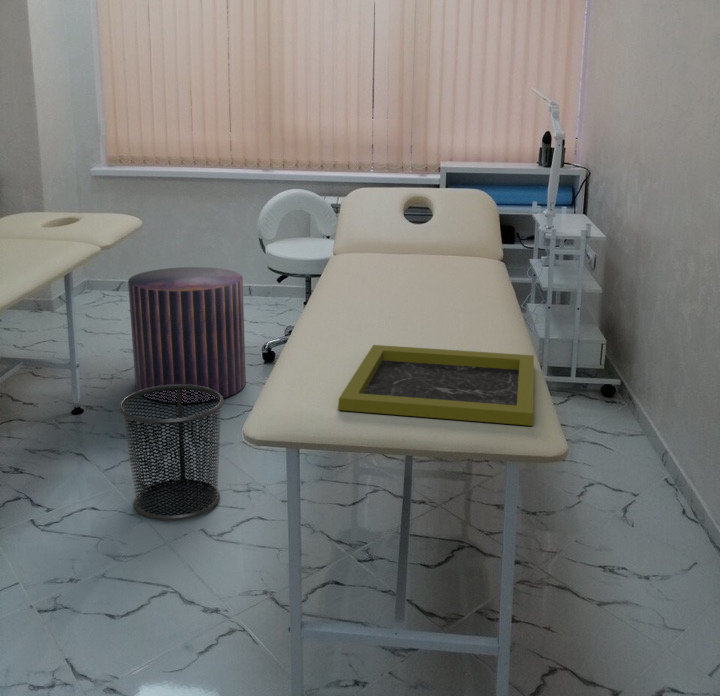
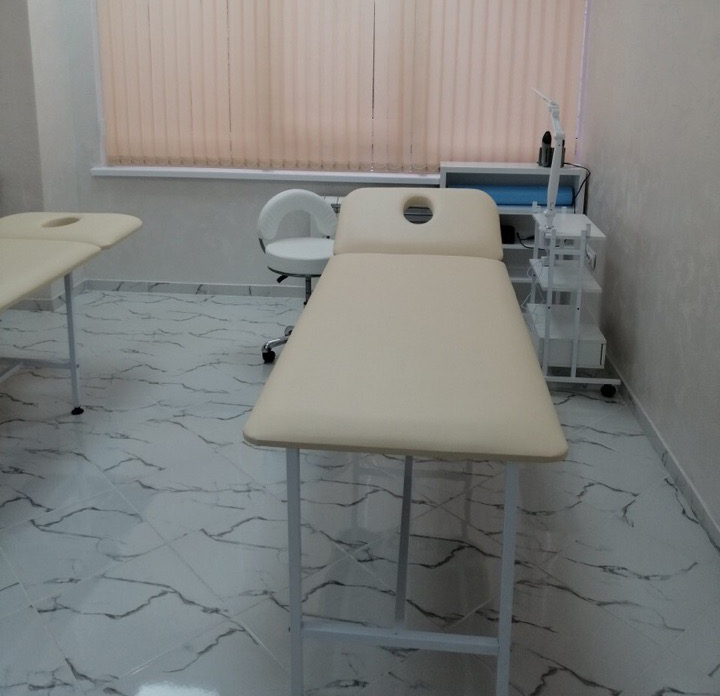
- waste bin [118,385,225,521]
- tray [337,344,535,427]
- stool [127,266,247,404]
